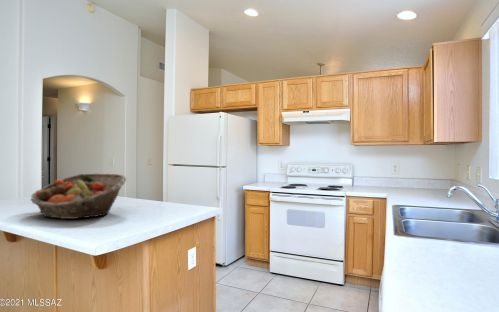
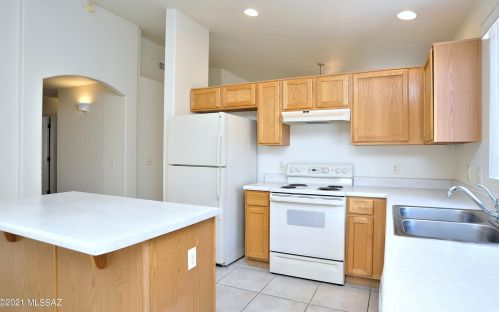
- fruit basket [29,173,127,220]
